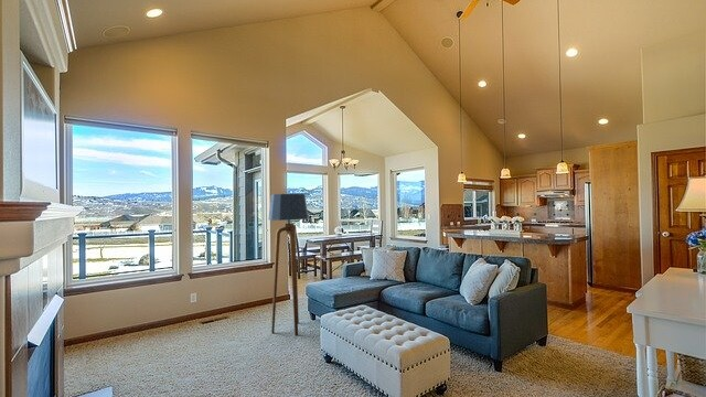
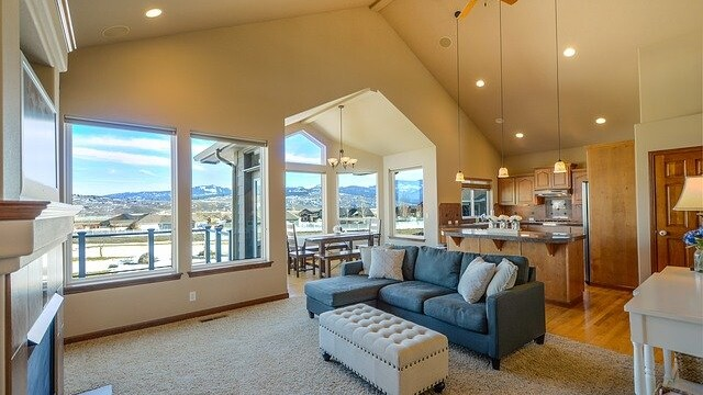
- floor lamp [268,193,309,336]
